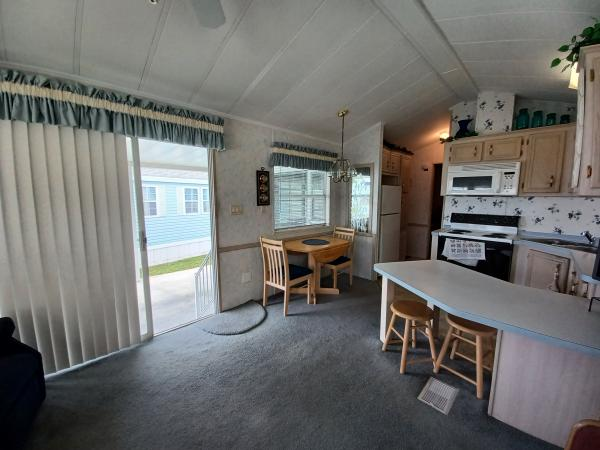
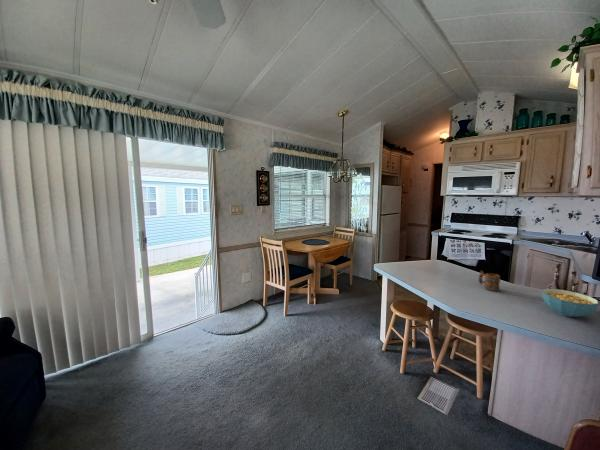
+ mug [478,270,501,292]
+ cereal bowl [541,288,599,318]
